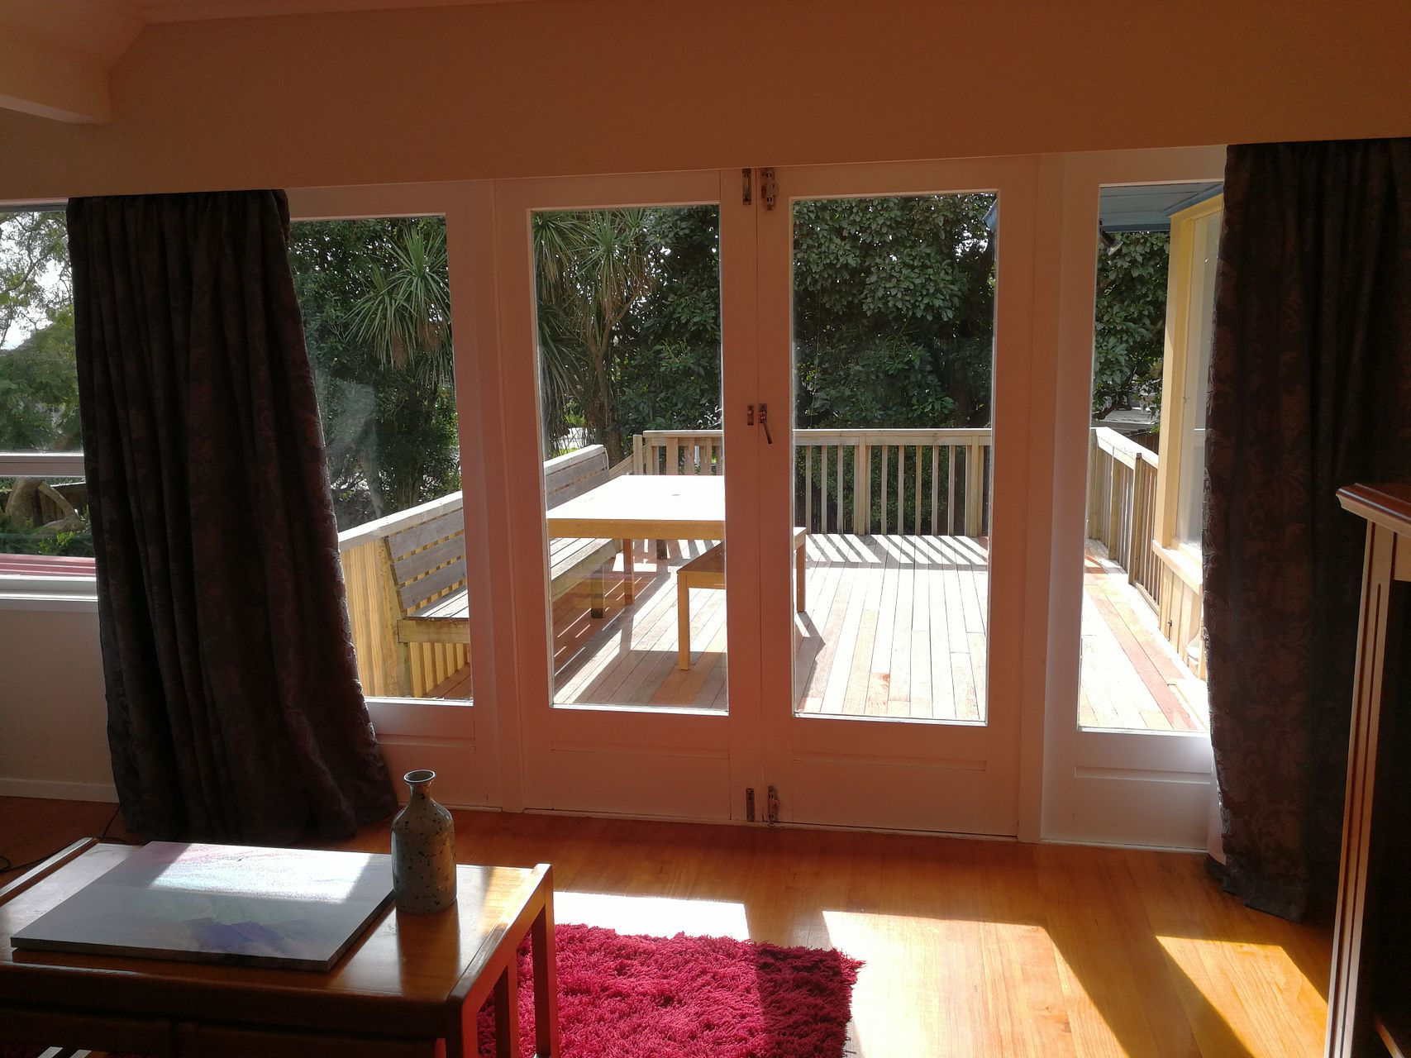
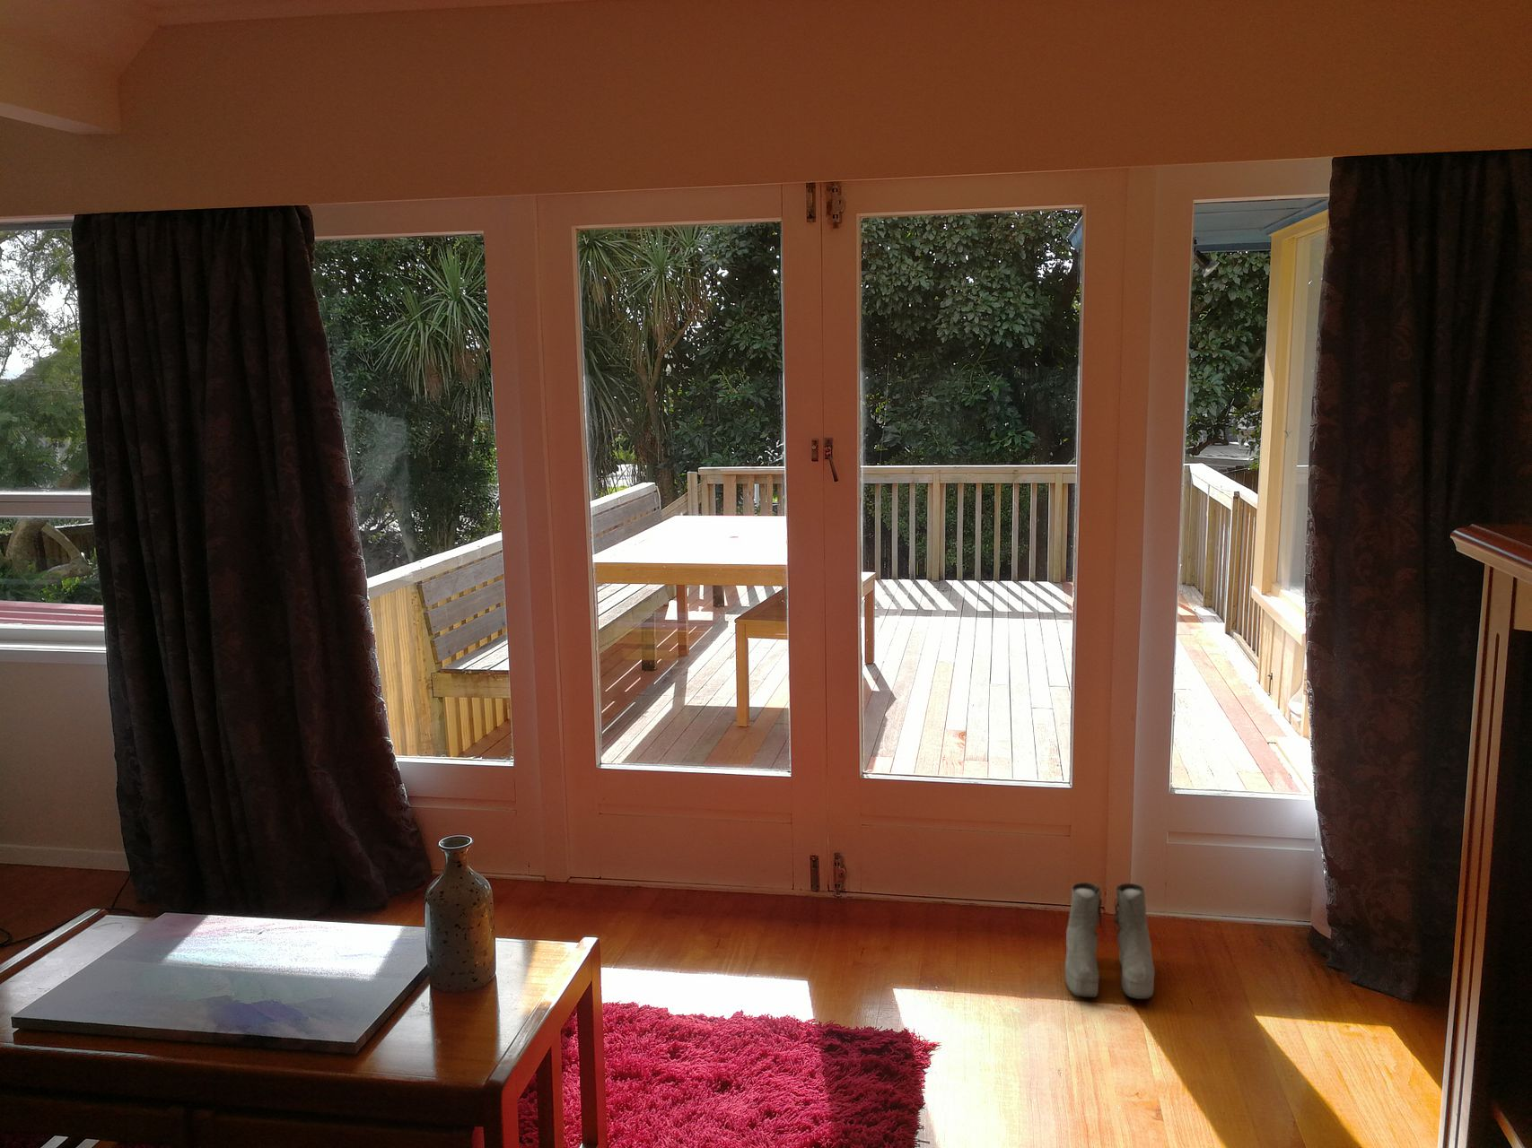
+ boots [1064,882,1156,1000]
